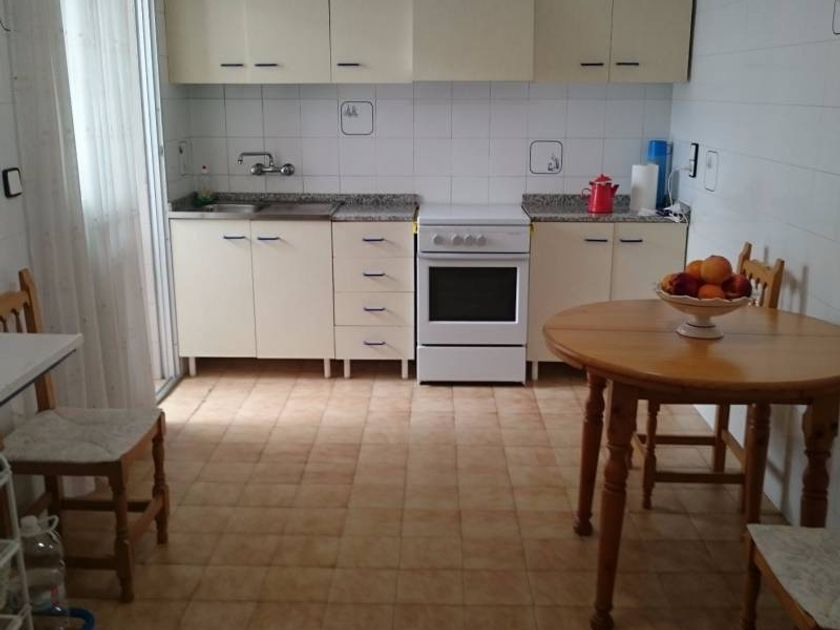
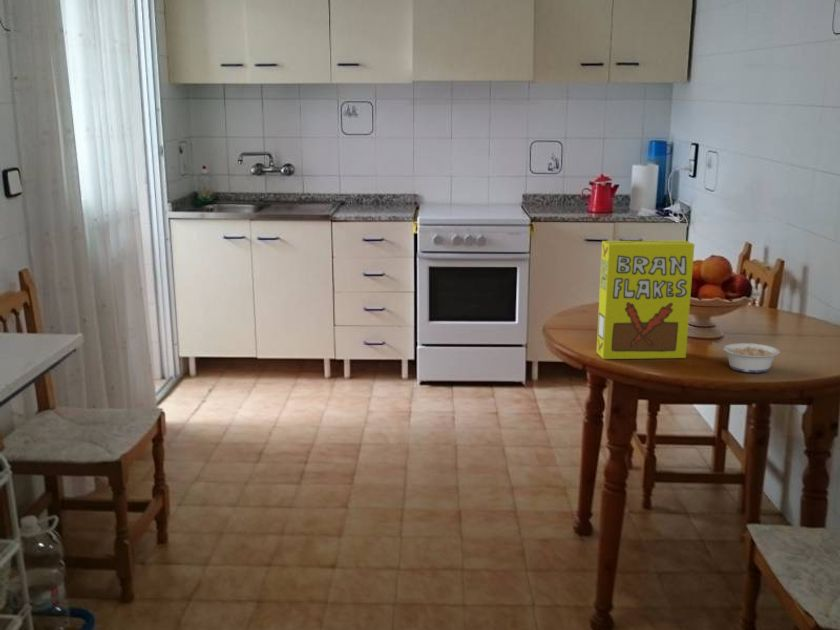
+ legume [711,341,781,374]
+ cereal box [595,239,695,360]
